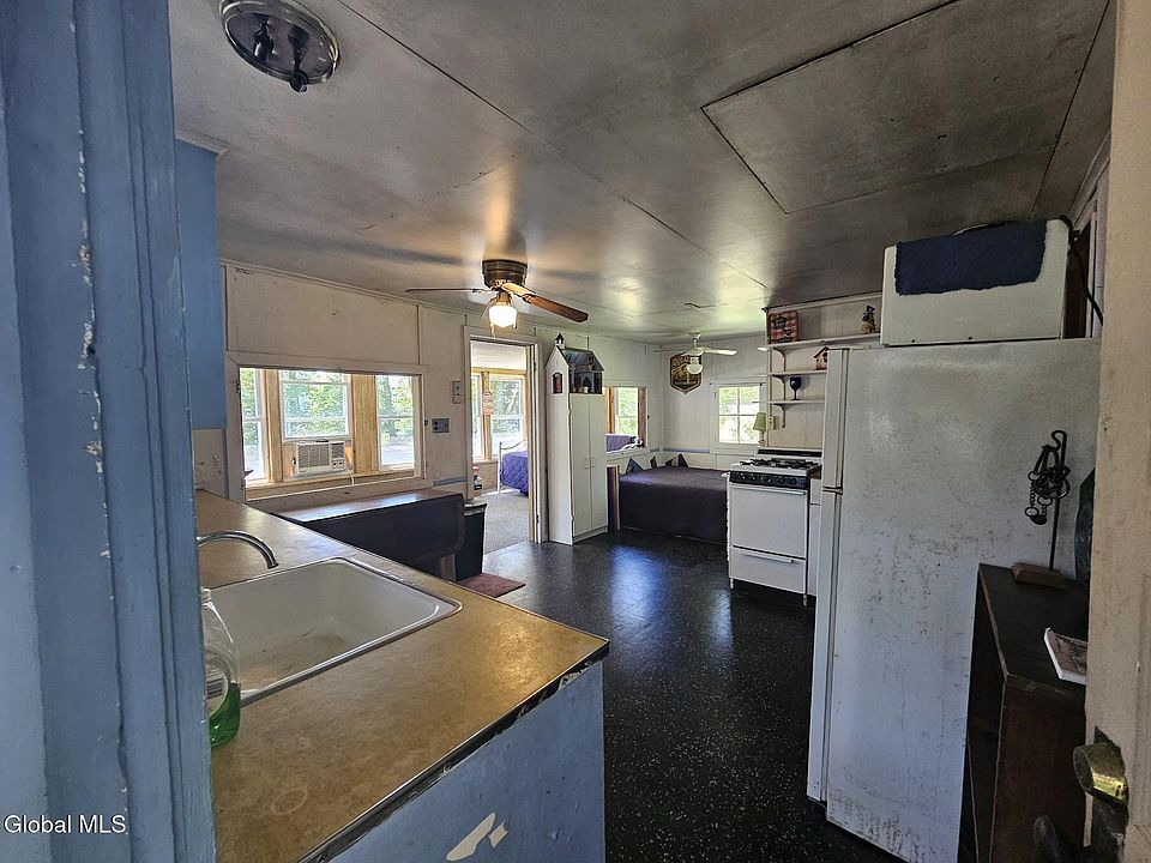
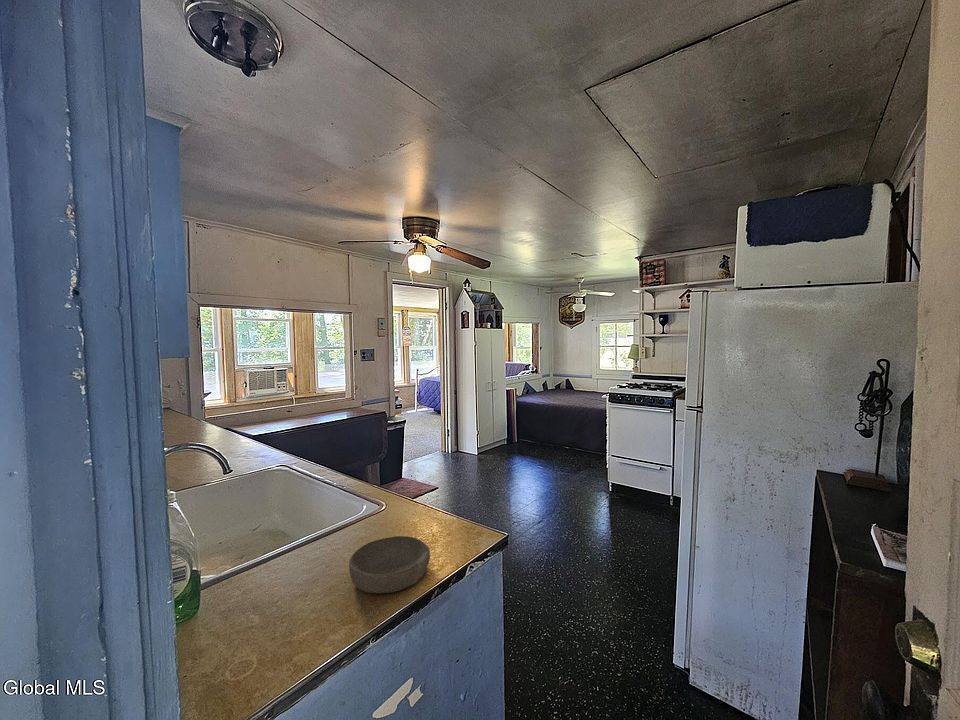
+ bowl [348,535,431,594]
